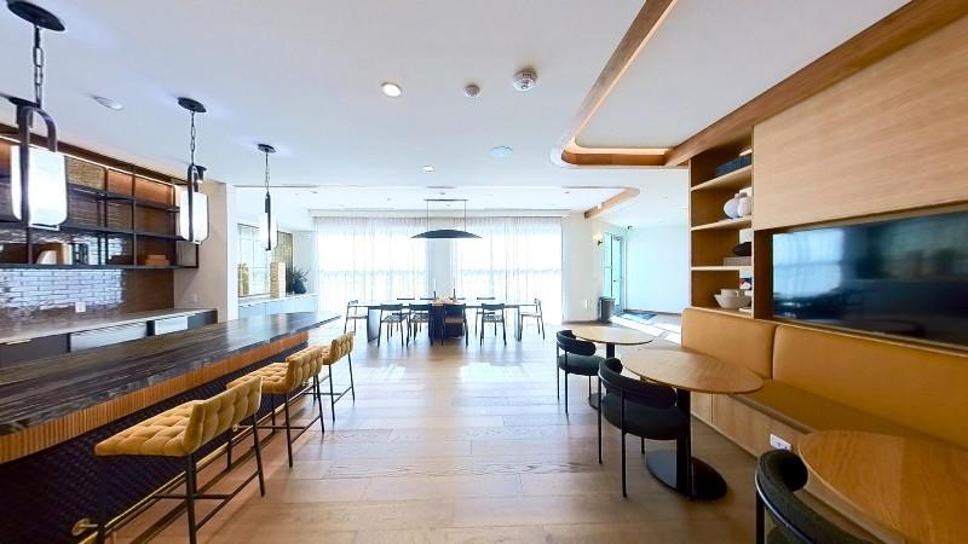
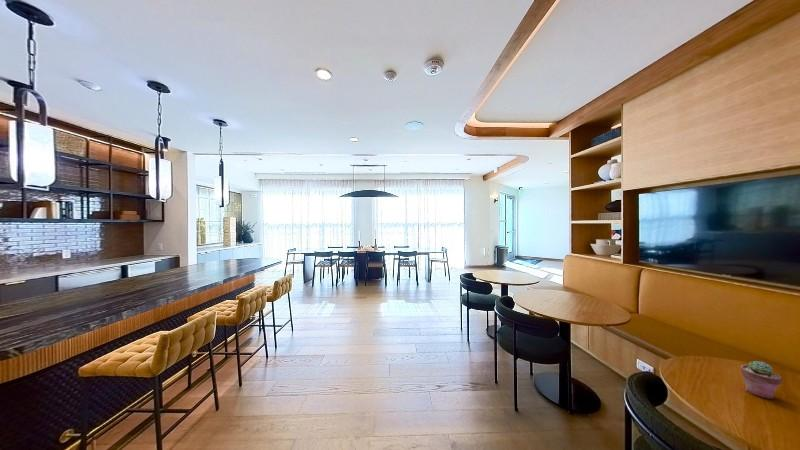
+ potted succulent [739,360,783,400]
